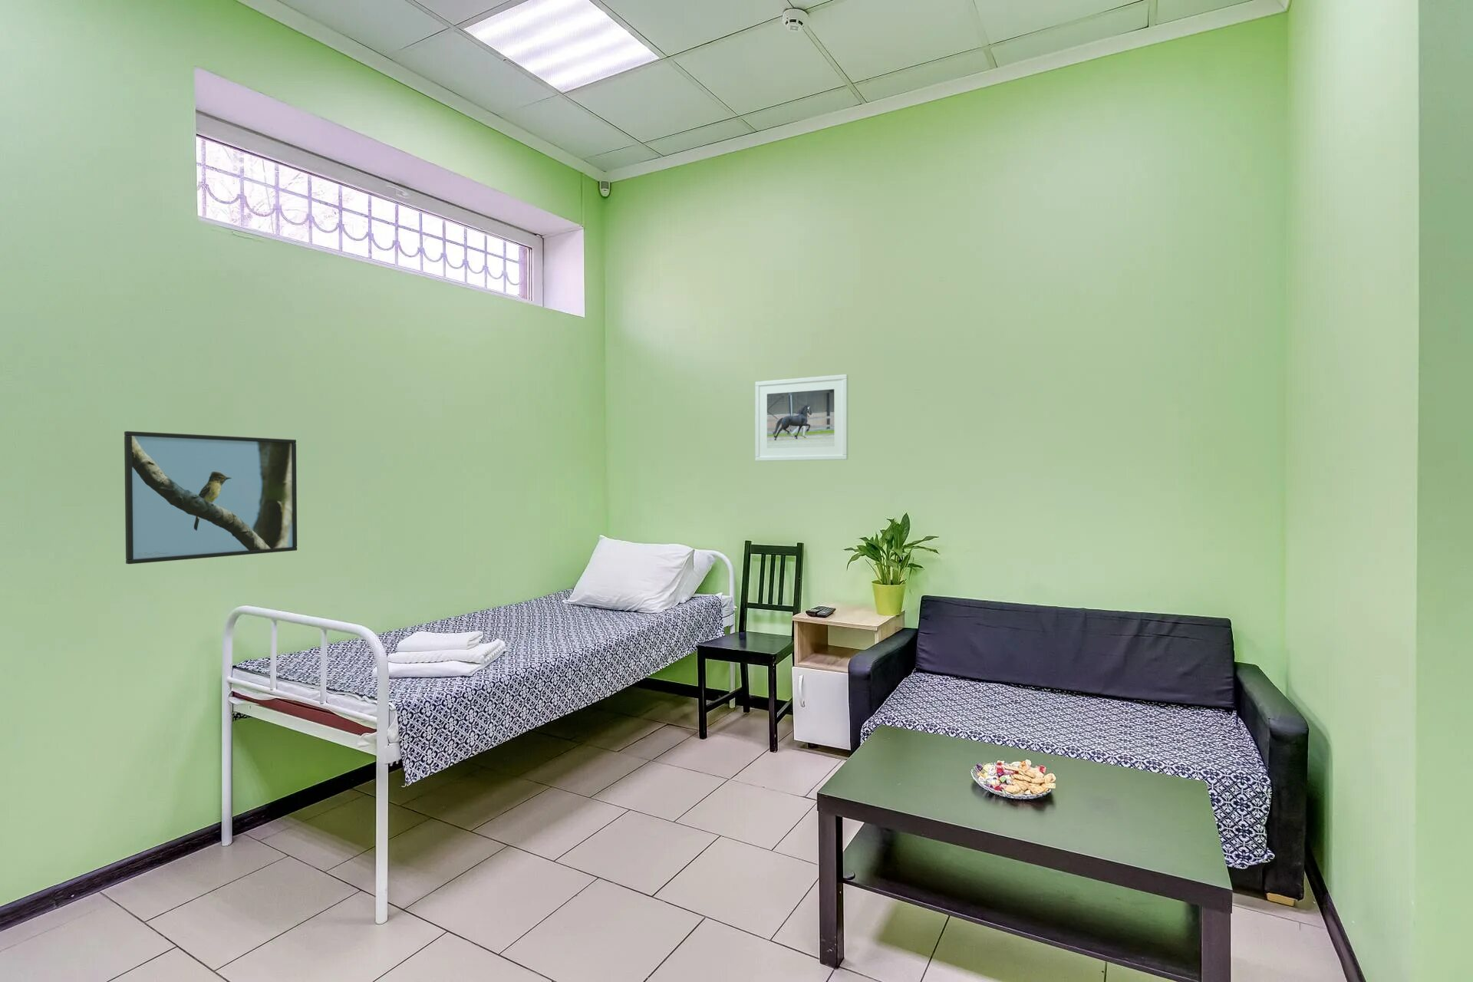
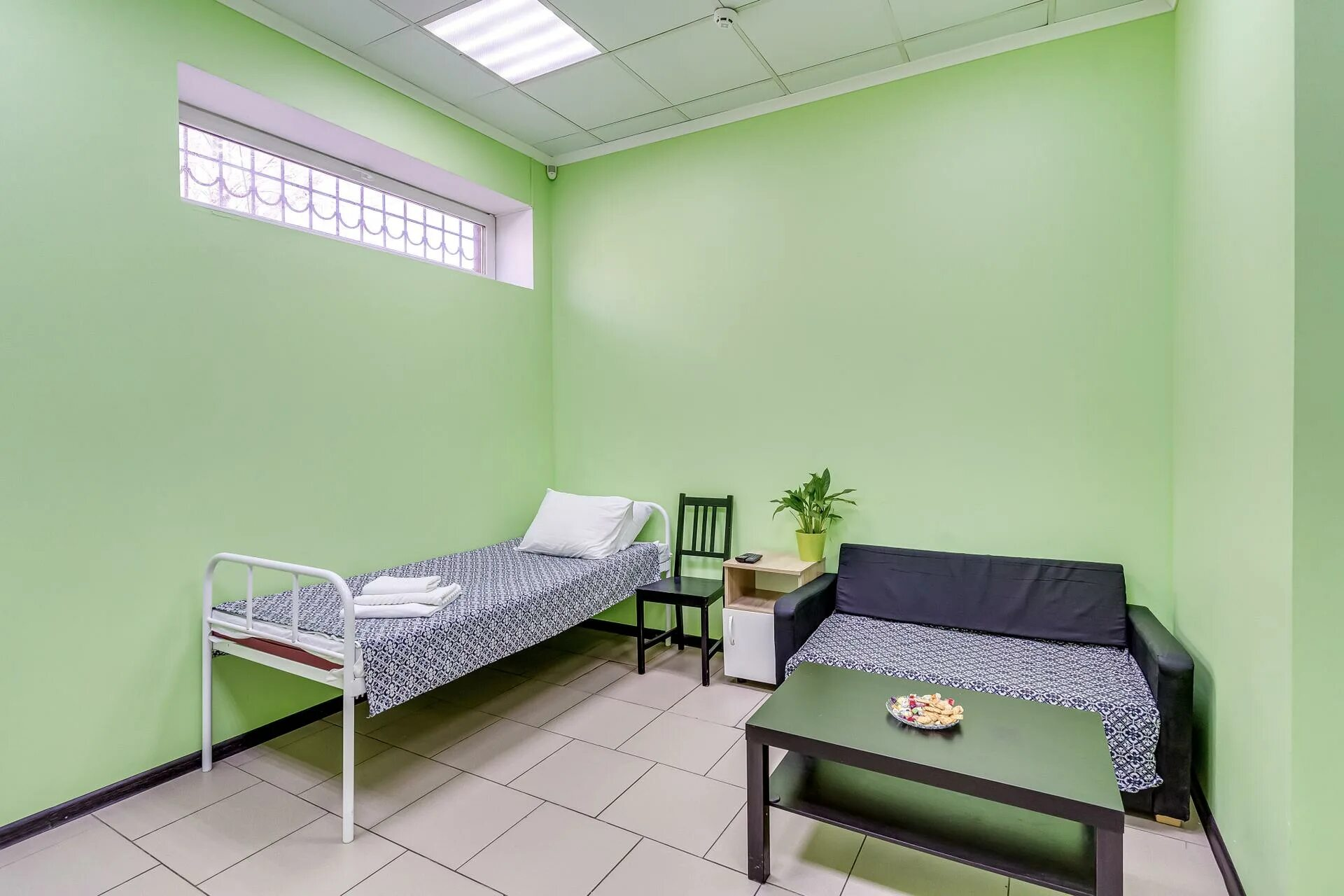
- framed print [754,374,848,461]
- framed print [124,431,298,564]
